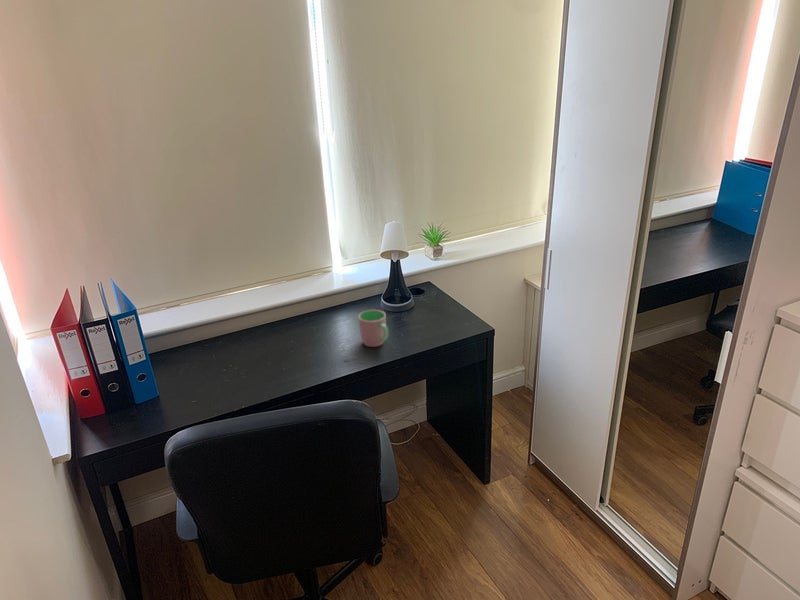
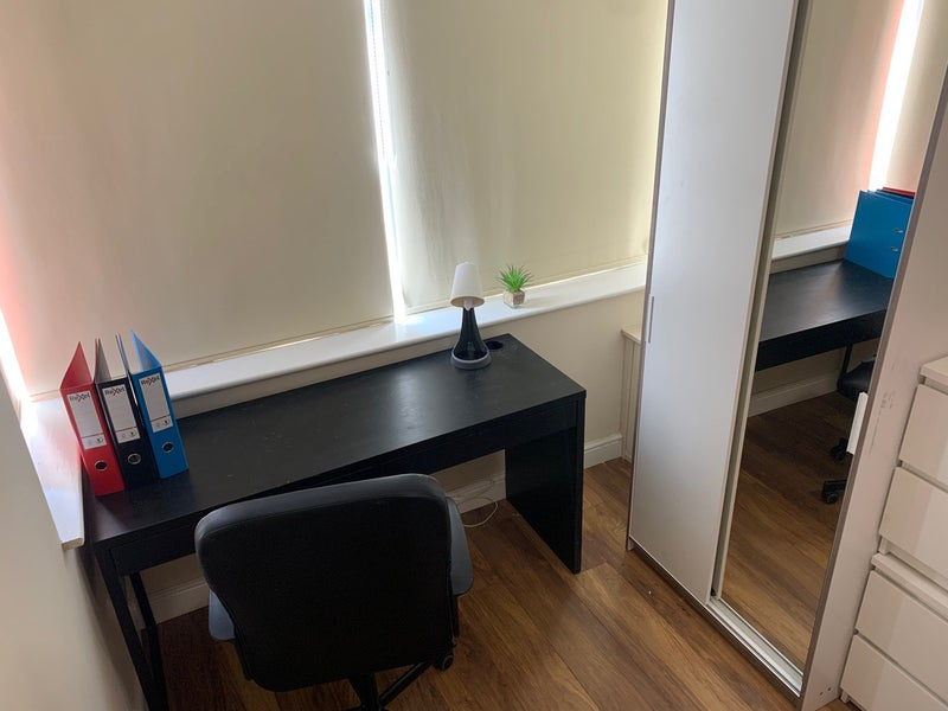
- cup [357,309,390,348]
